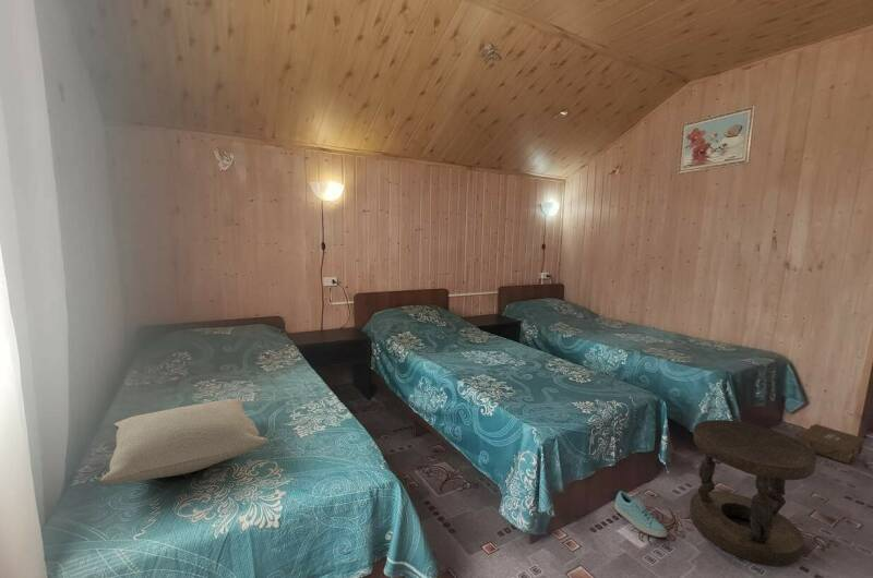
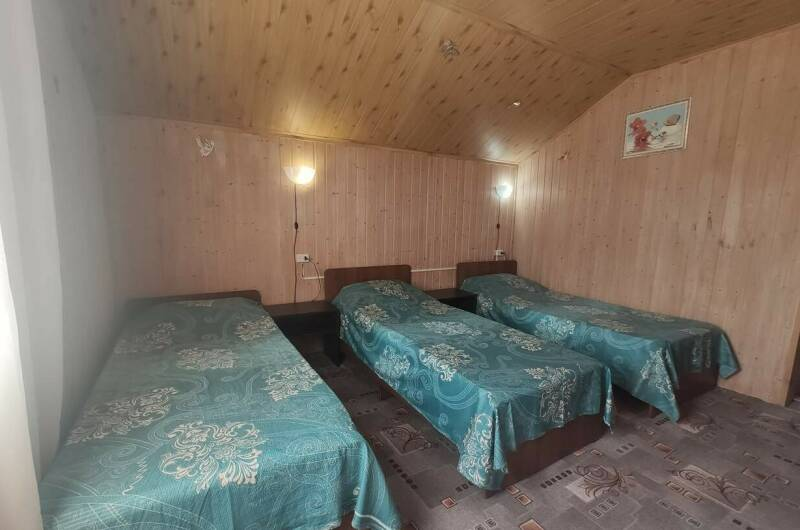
- stool [689,419,817,567]
- sneaker [613,490,668,538]
- pillow [99,398,270,484]
- ammunition box [797,423,865,465]
